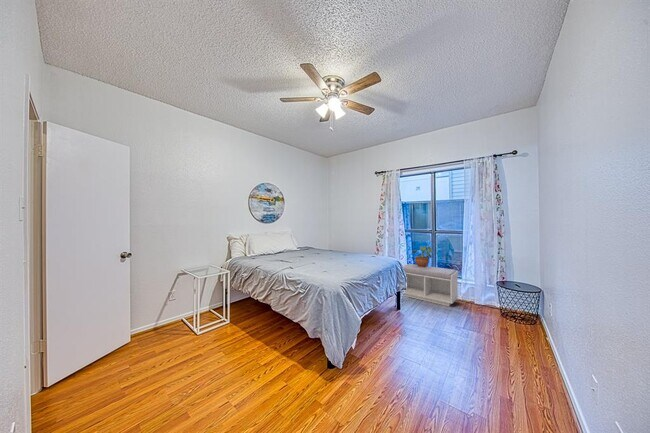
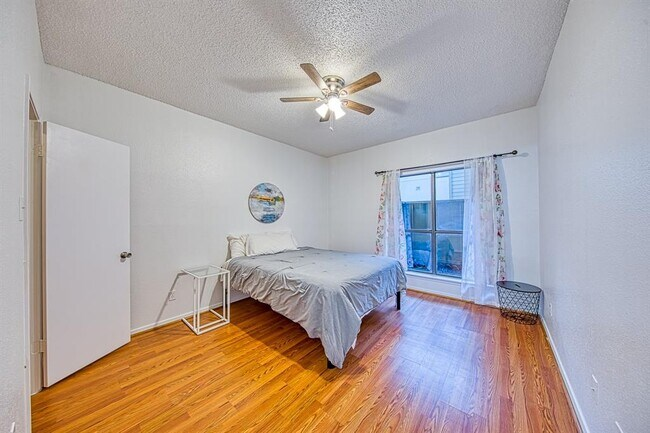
- potted plant [411,245,434,267]
- bench [402,263,459,307]
